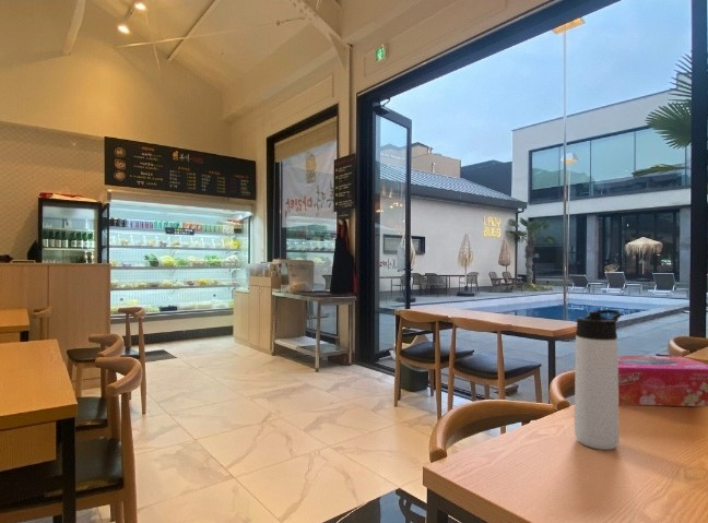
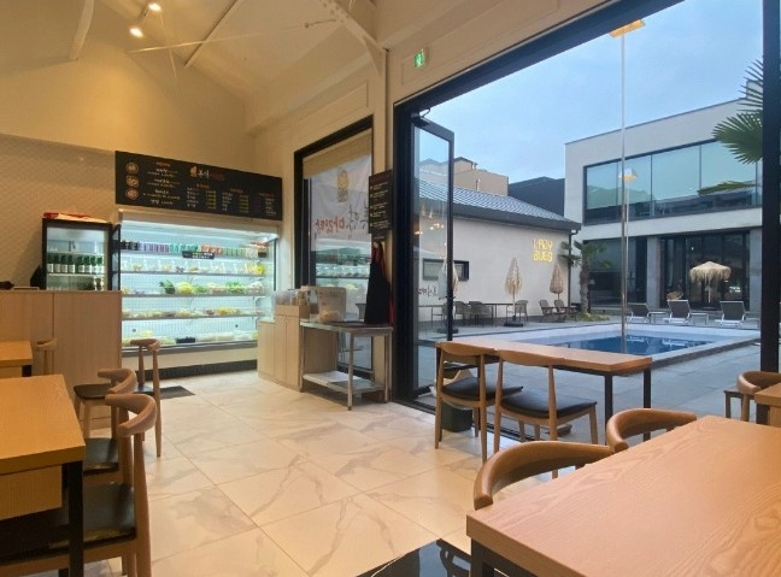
- thermos bottle [574,308,622,451]
- tissue box [617,355,708,407]
